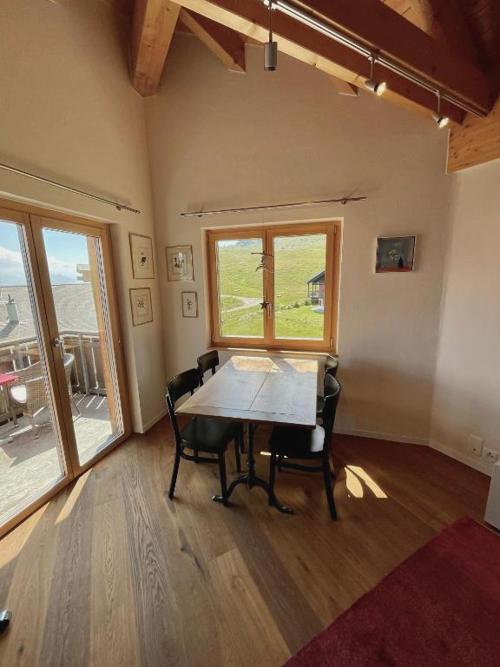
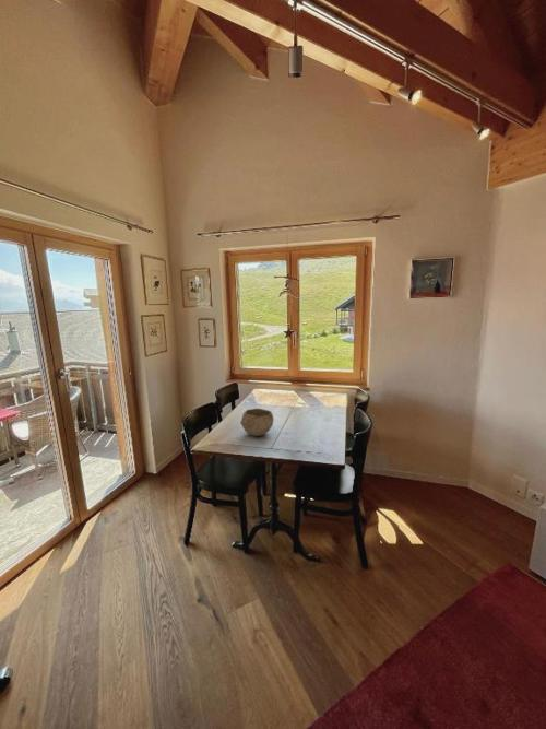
+ bowl [239,408,274,437]
